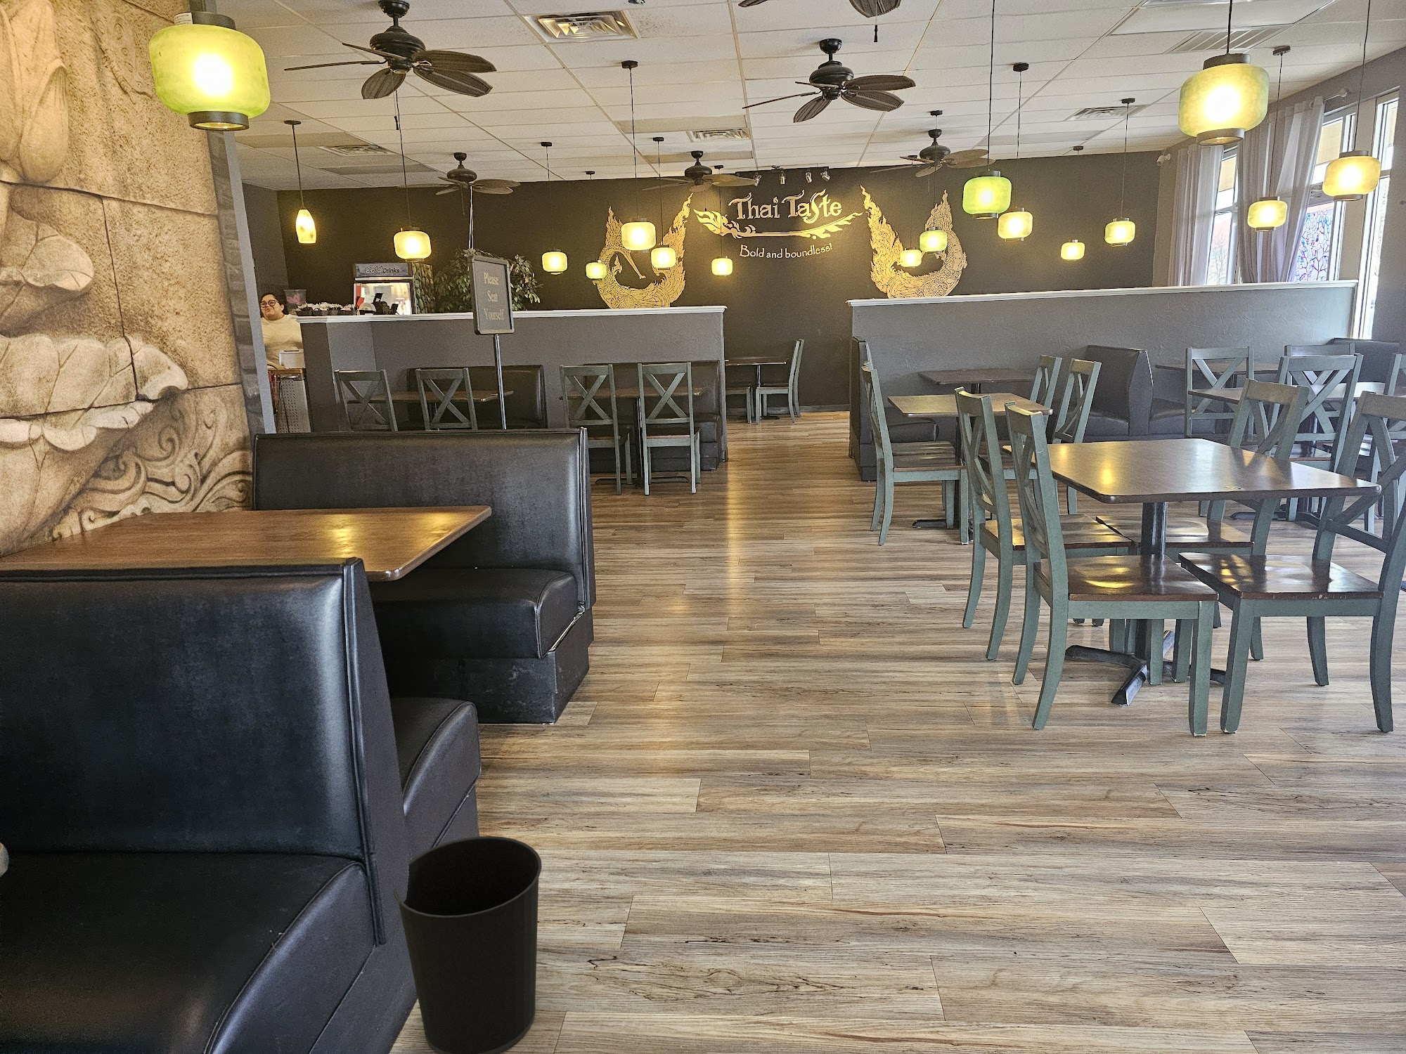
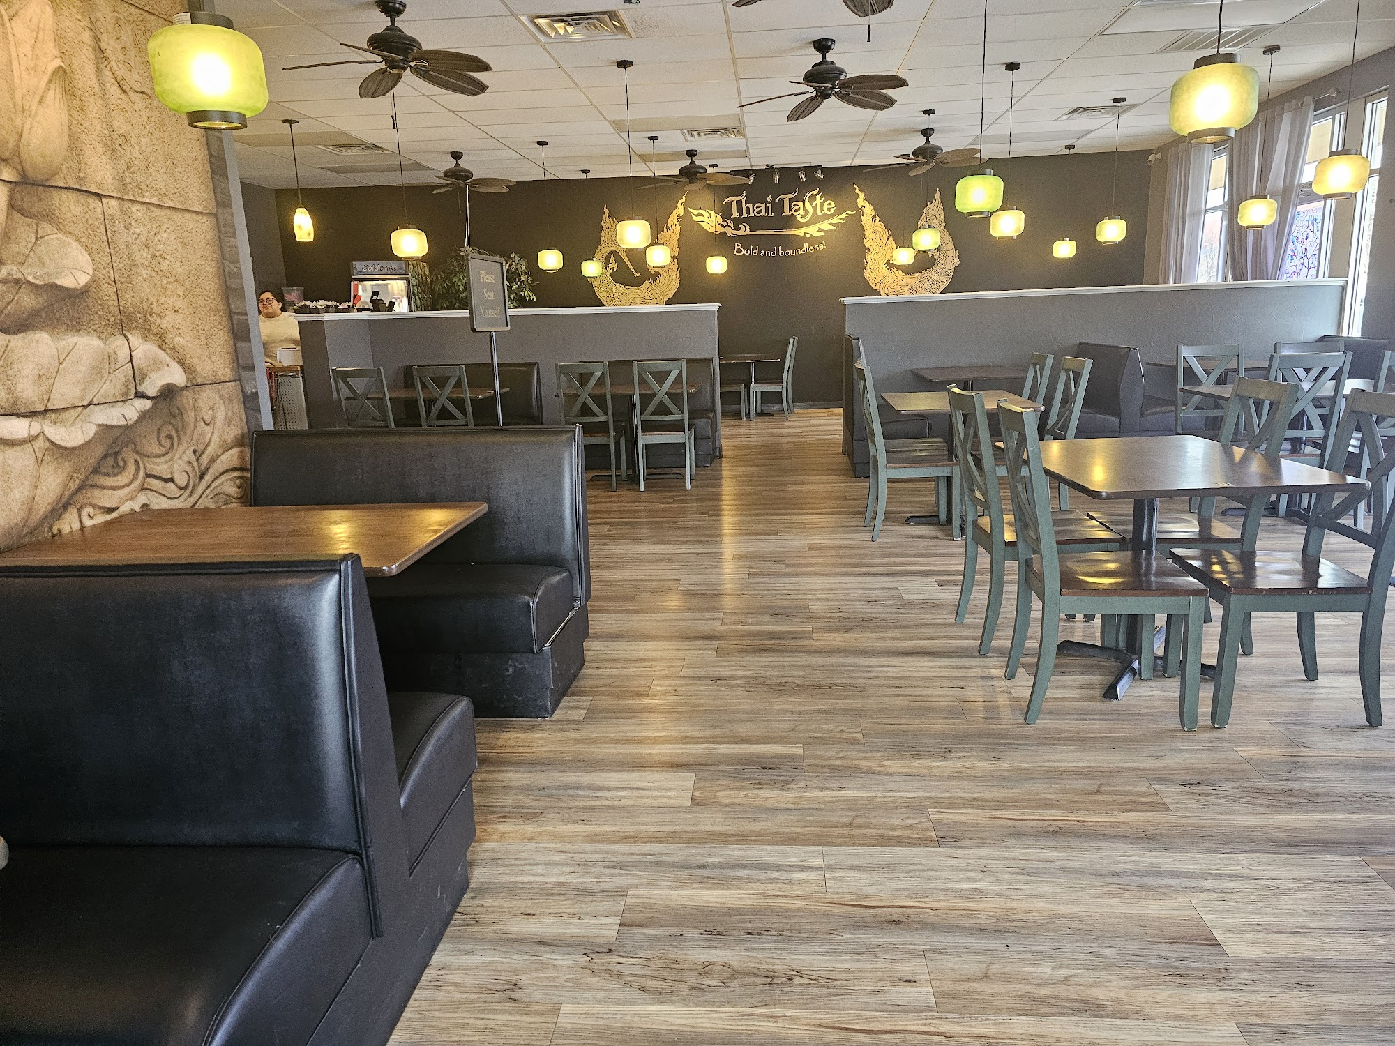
- wastebasket [393,836,542,1054]
